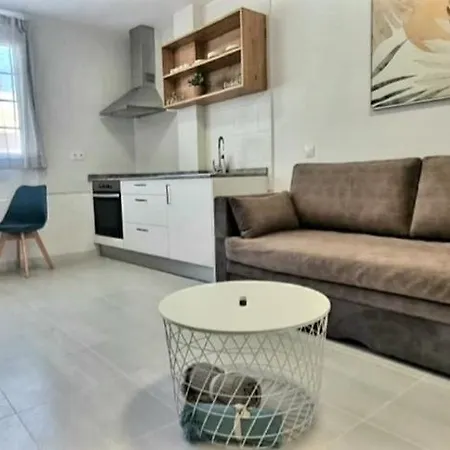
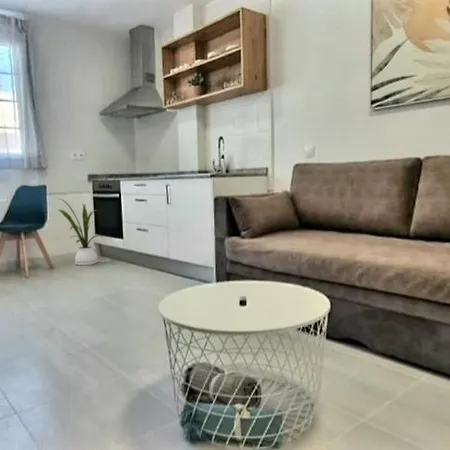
+ house plant [58,198,104,266]
